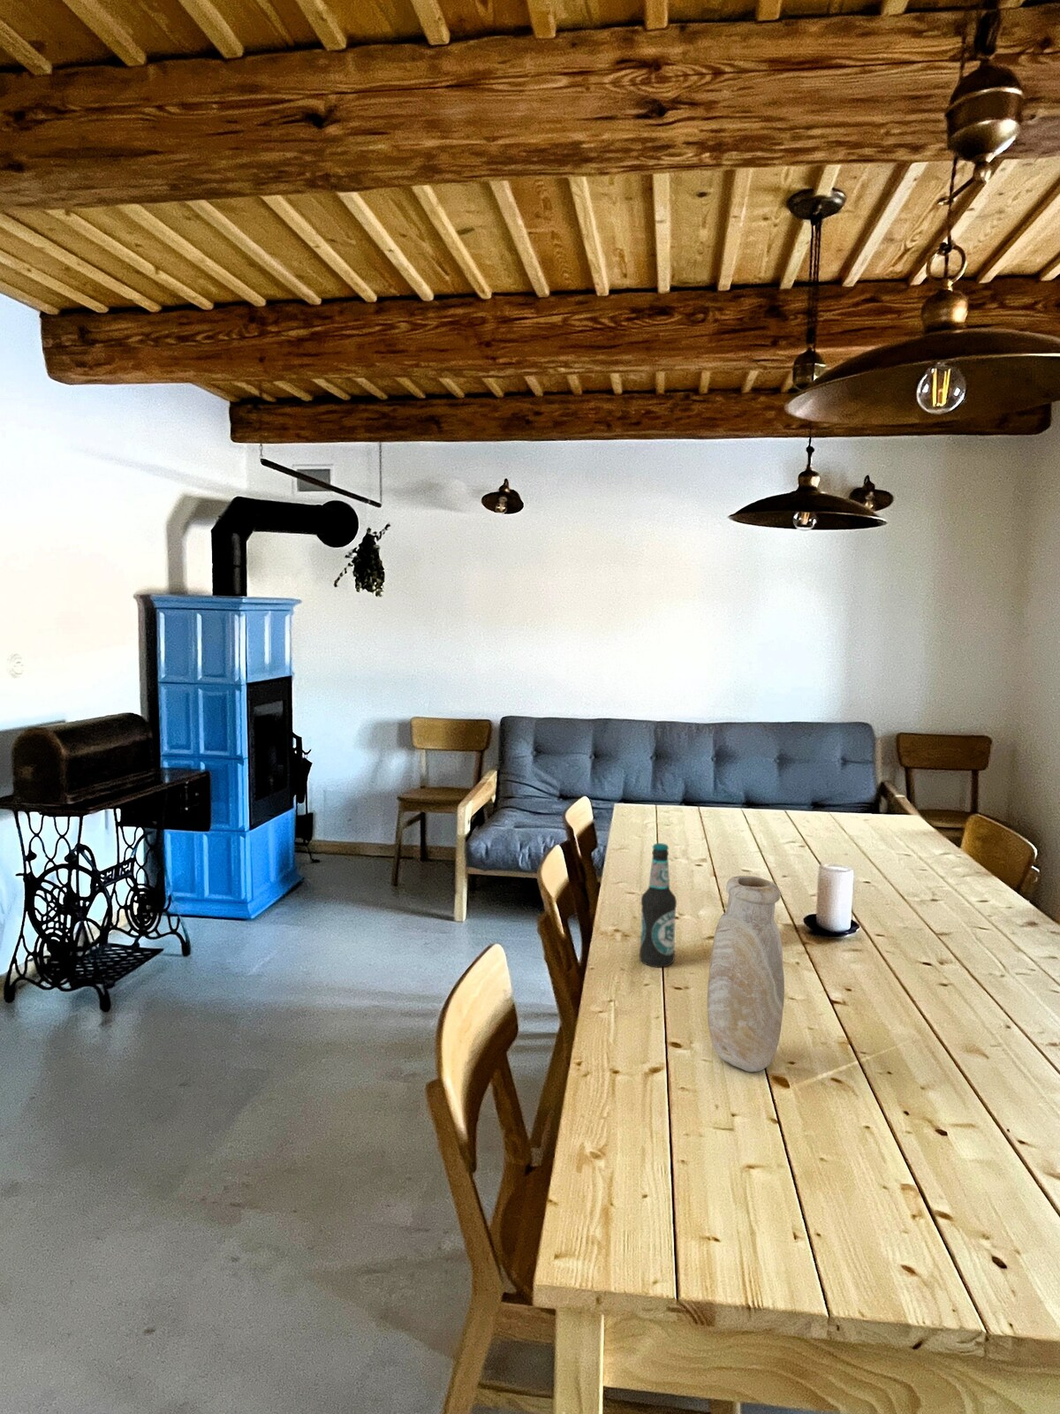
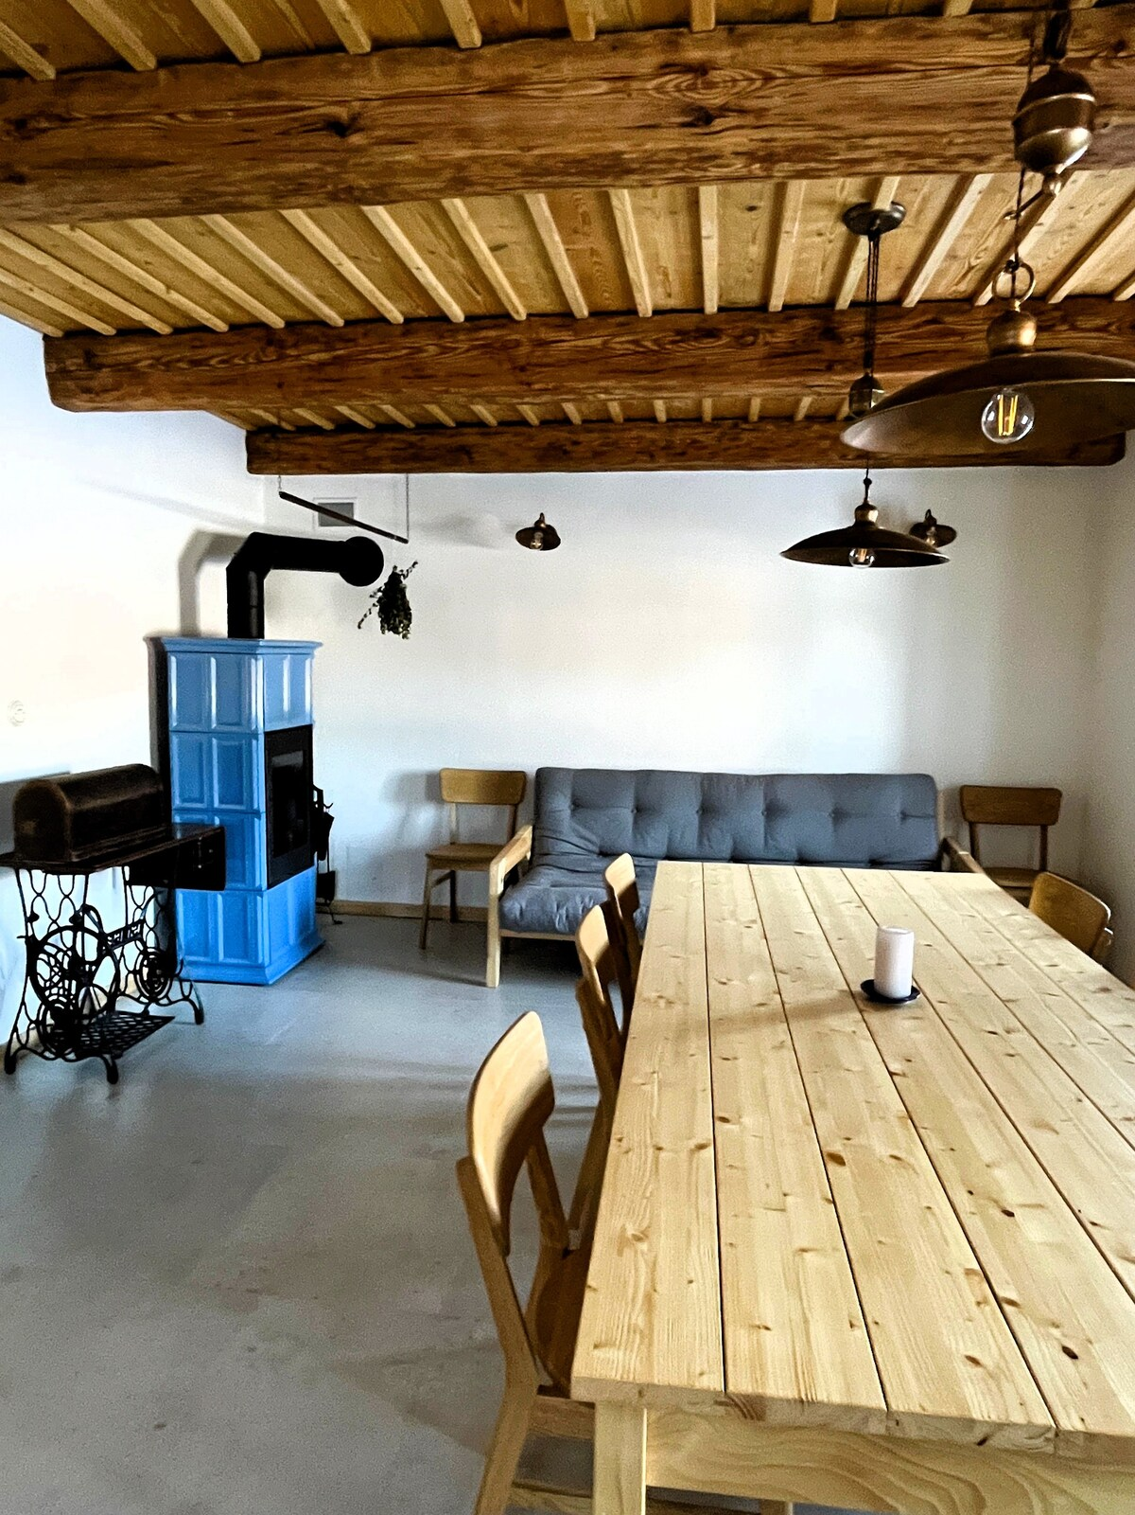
- bottle [639,842,677,968]
- vase [707,875,785,1073]
